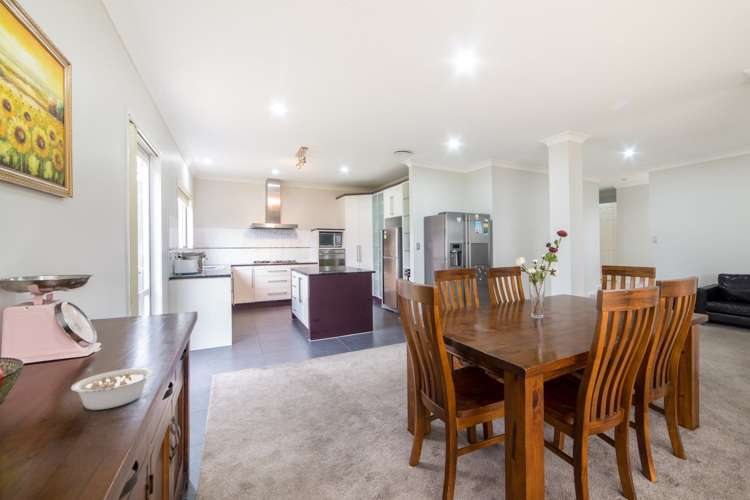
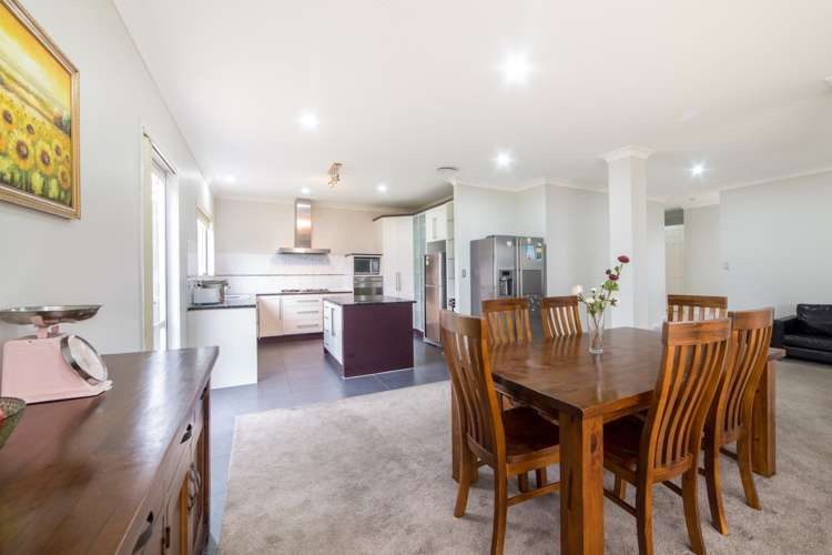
- legume [70,367,154,411]
